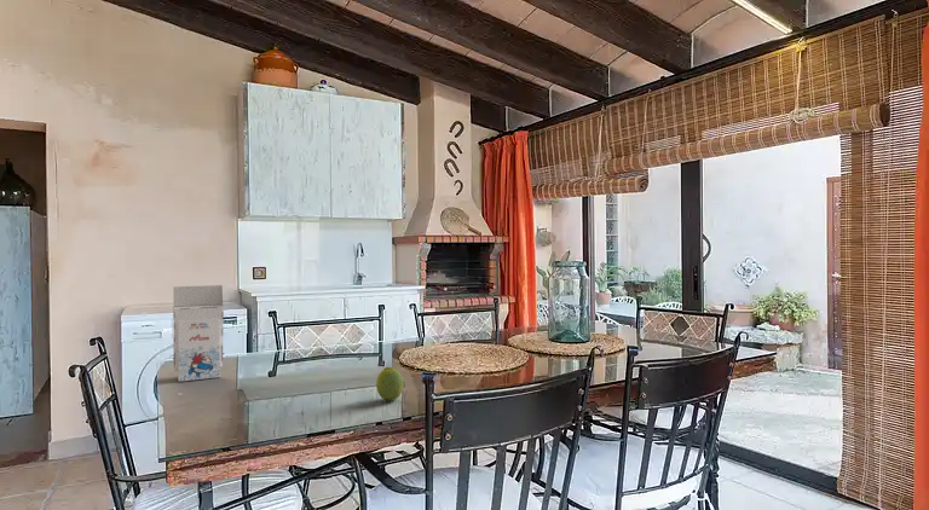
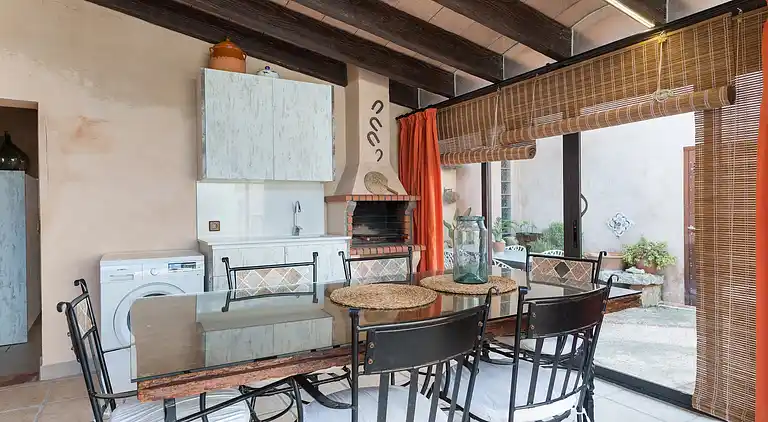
- gift box [172,284,225,383]
- fruit [375,366,405,401]
